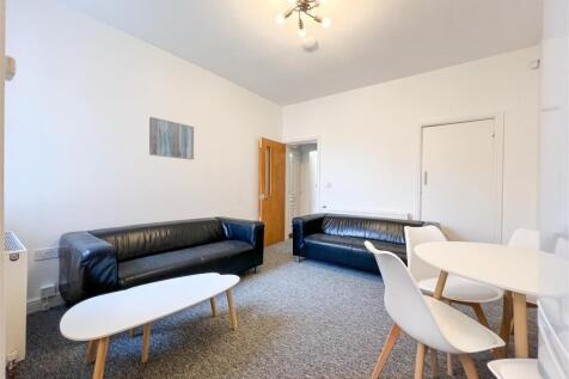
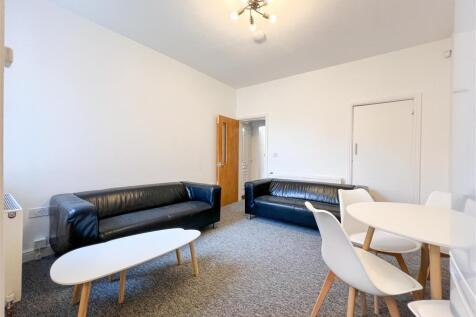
- wall art [148,116,195,161]
